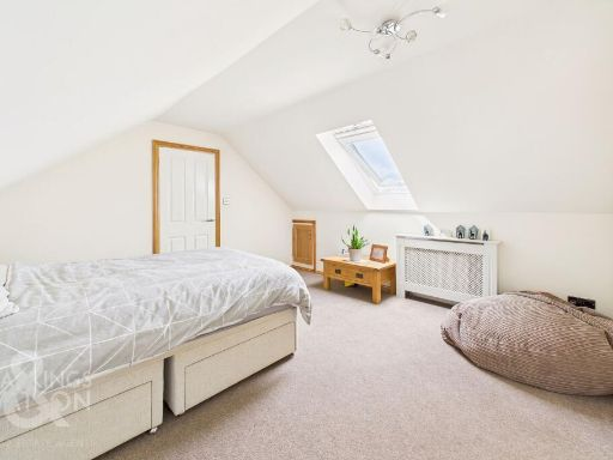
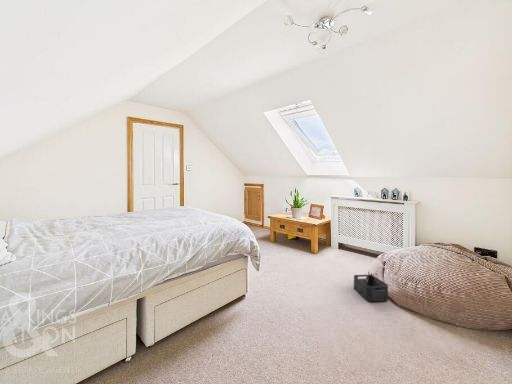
+ storage bin [353,274,389,302]
